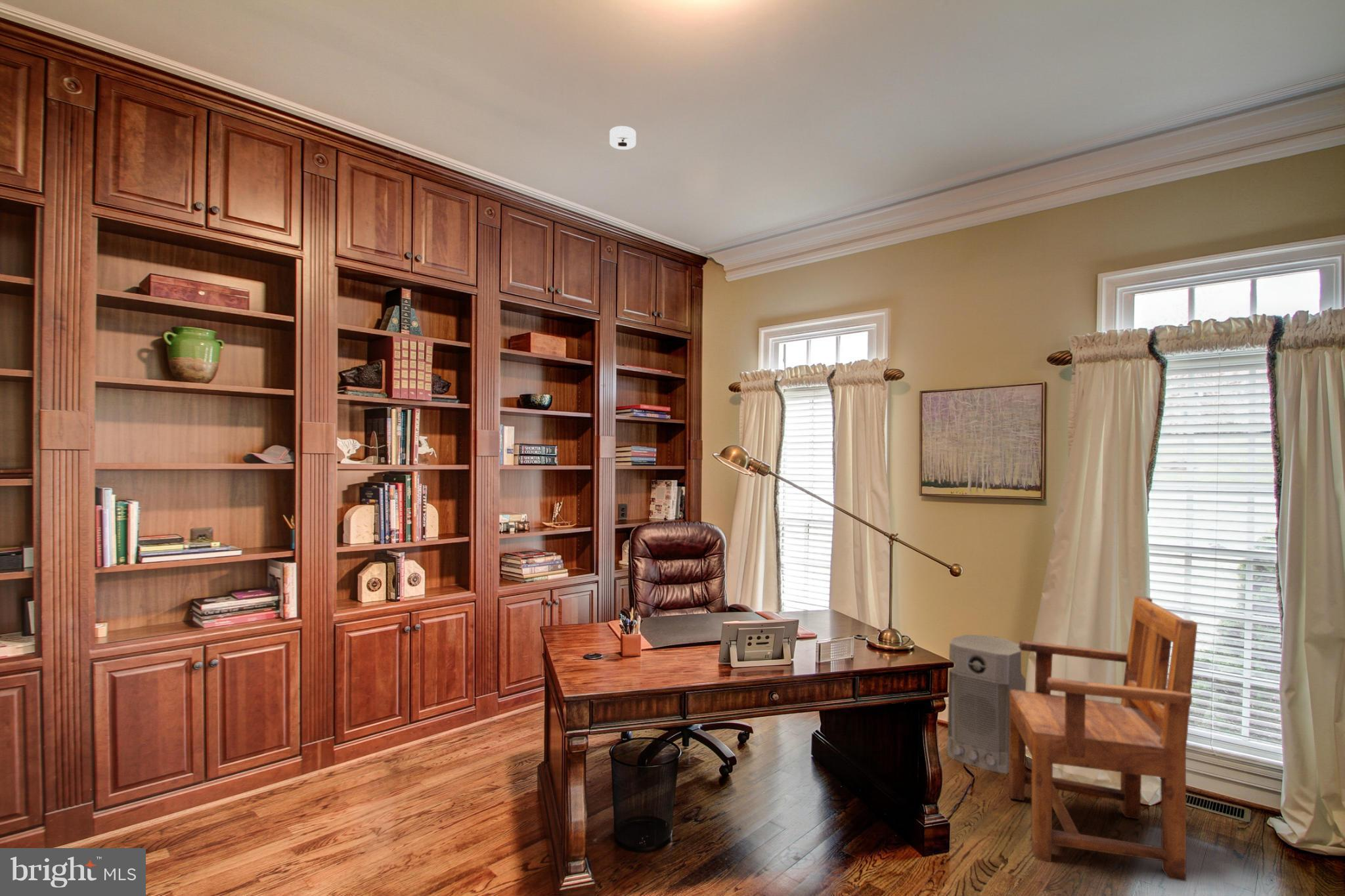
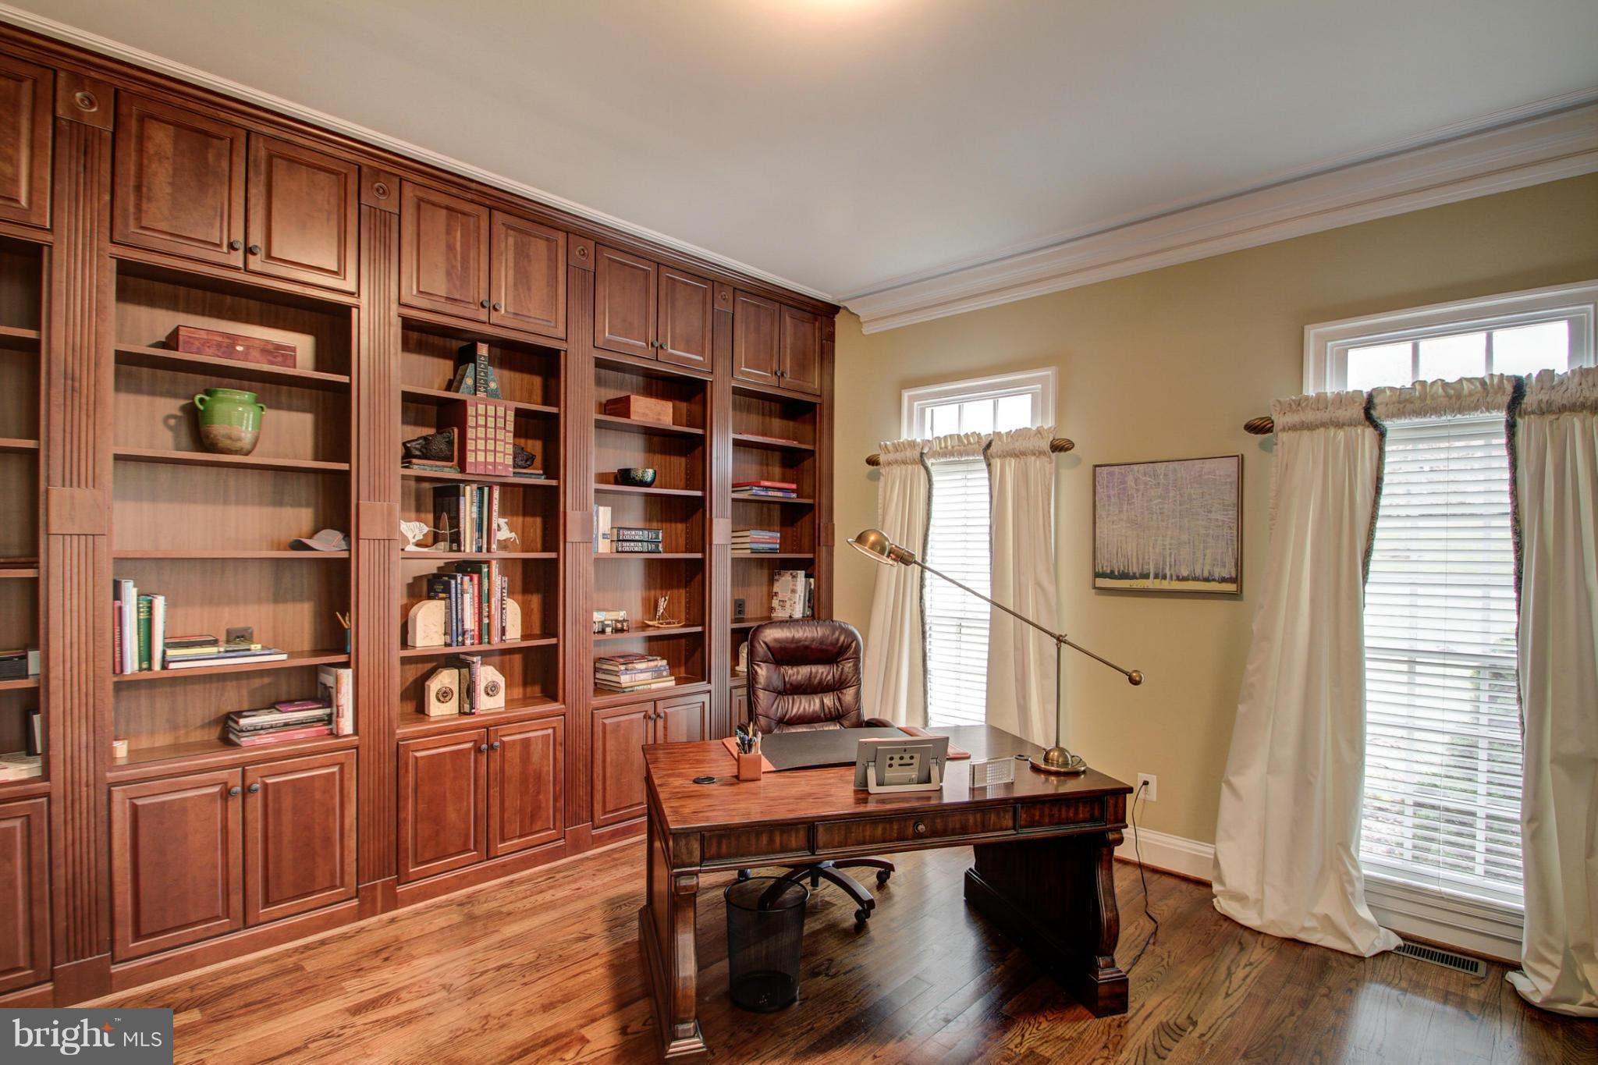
- smoke detector [609,125,636,150]
- air purifier [946,634,1026,775]
- armchair [1008,596,1198,882]
